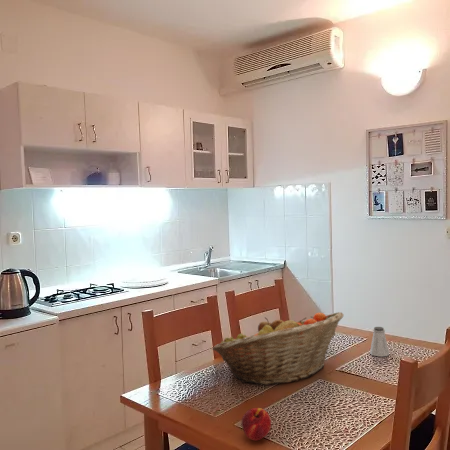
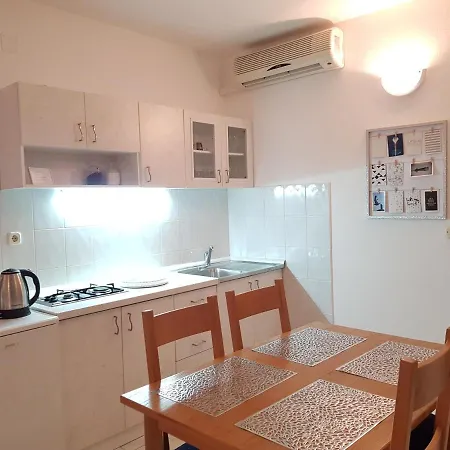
- fruit basket [211,311,345,386]
- peach [241,407,272,442]
- saltshaker [369,326,390,358]
